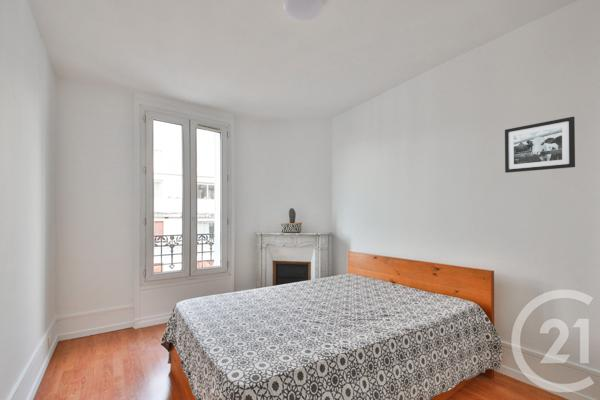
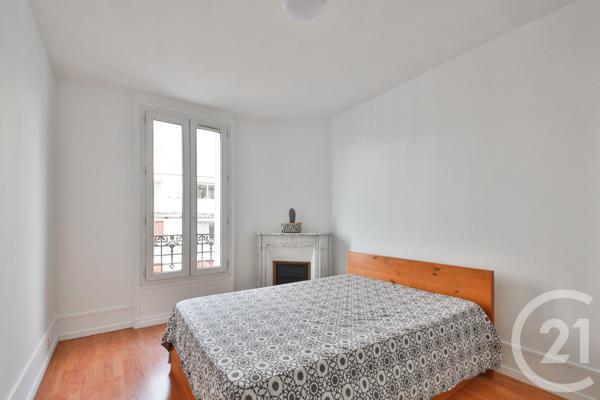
- picture frame [504,116,576,174]
